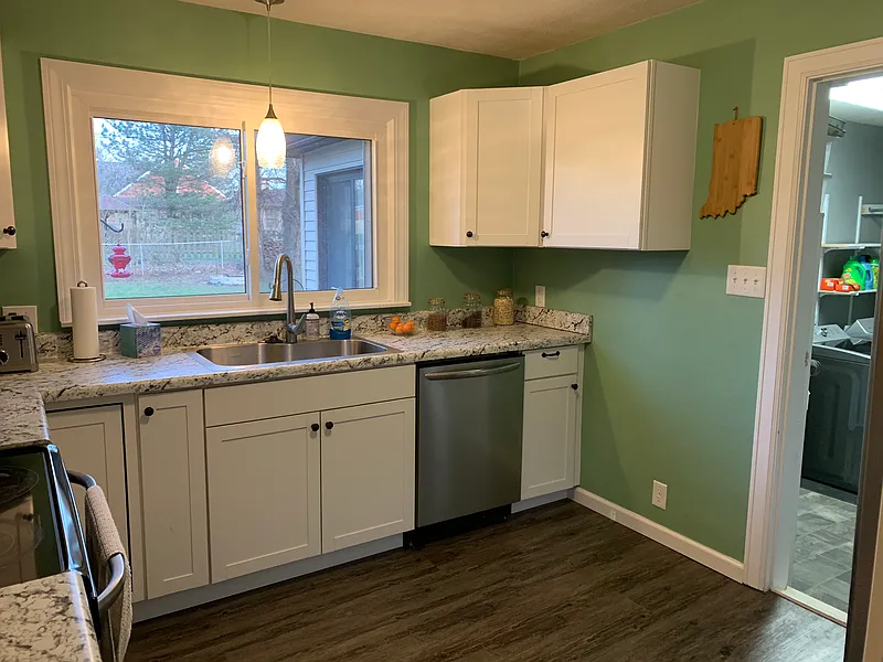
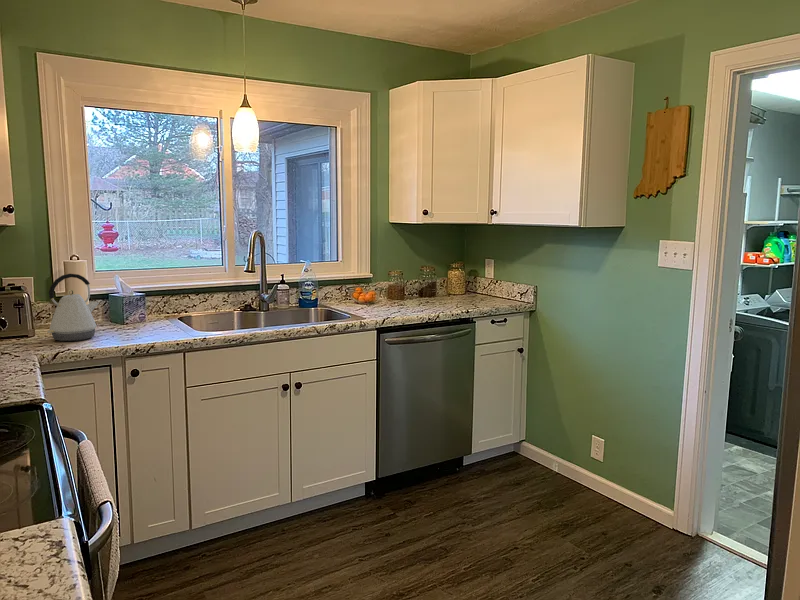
+ kettle [46,273,100,342]
